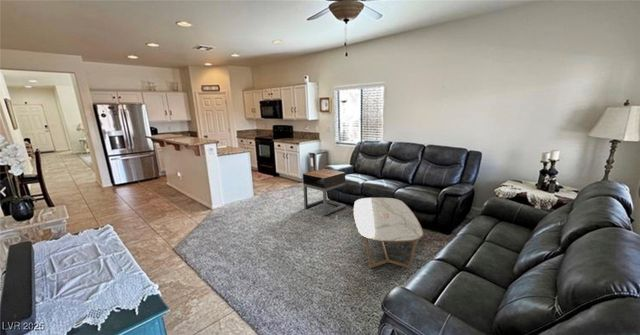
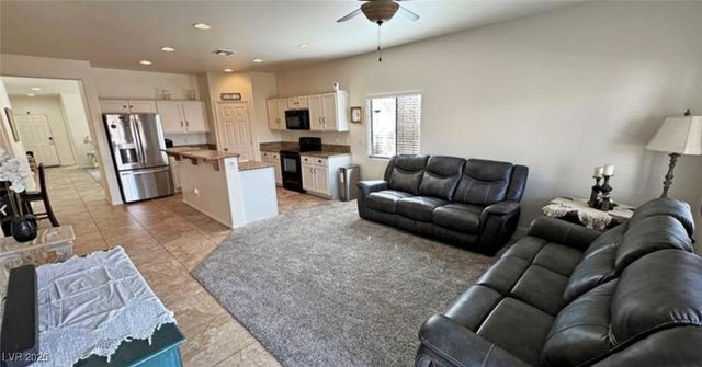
- coffee table [353,197,425,269]
- nightstand [302,168,347,216]
